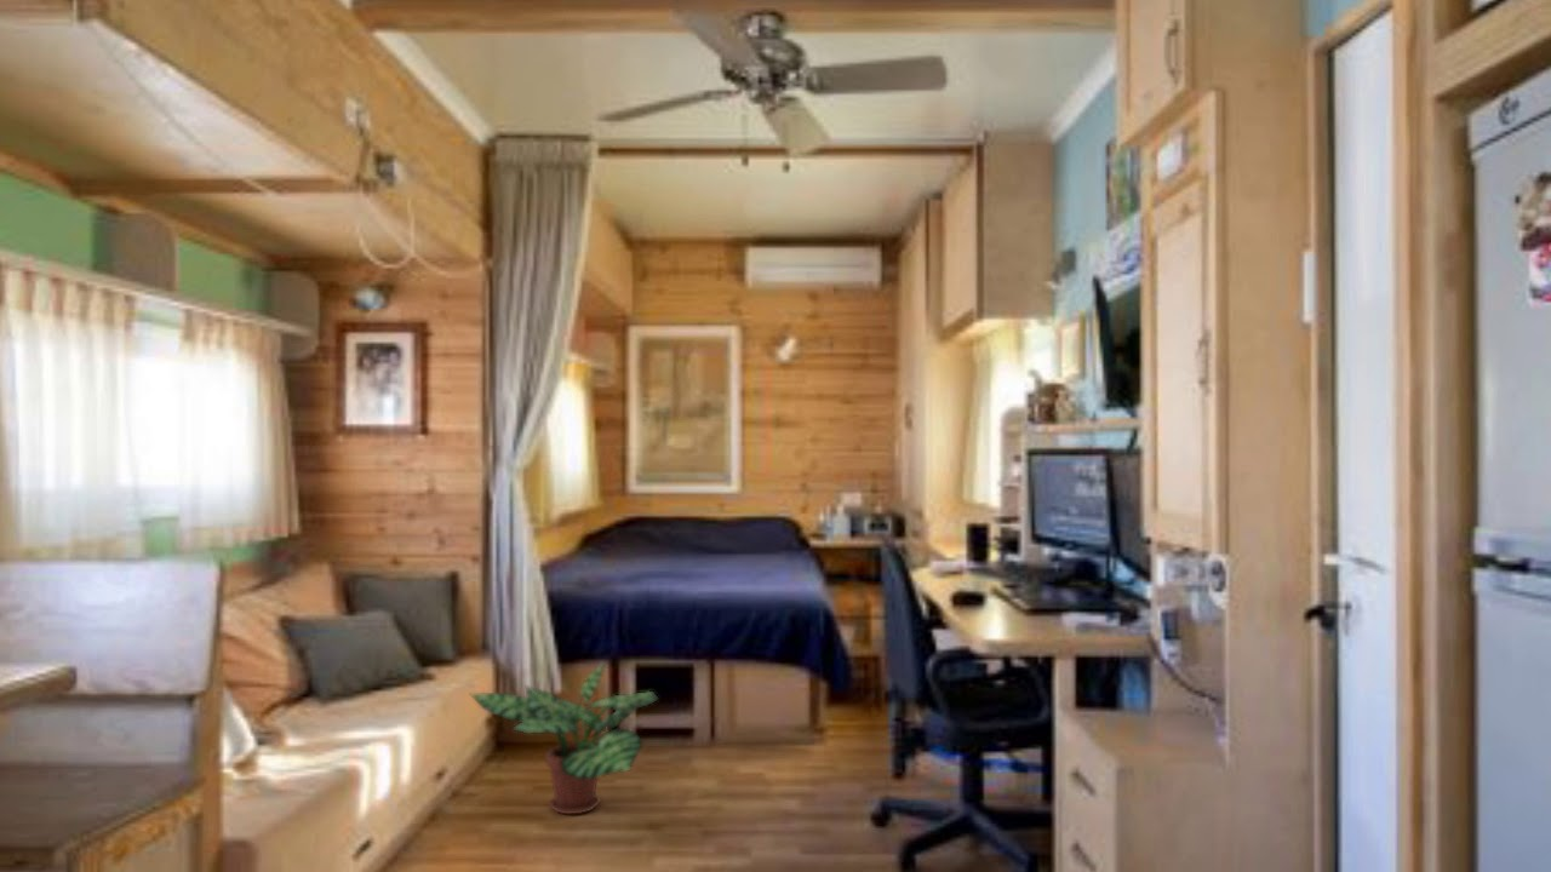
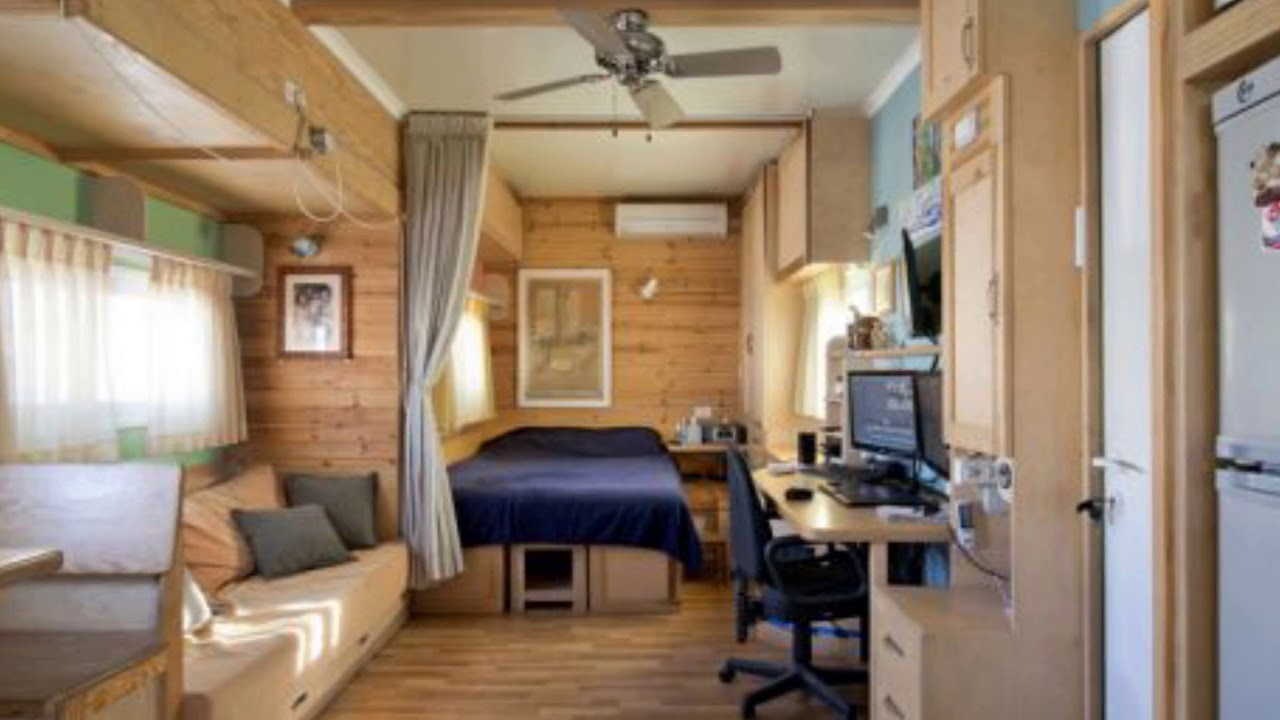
- potted plant [469,660,659,815]
